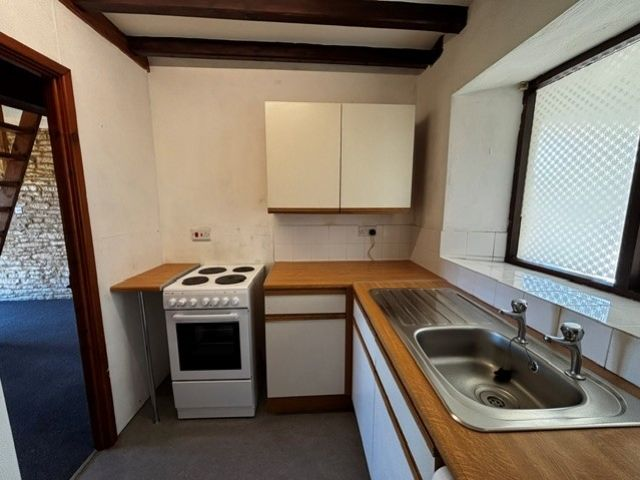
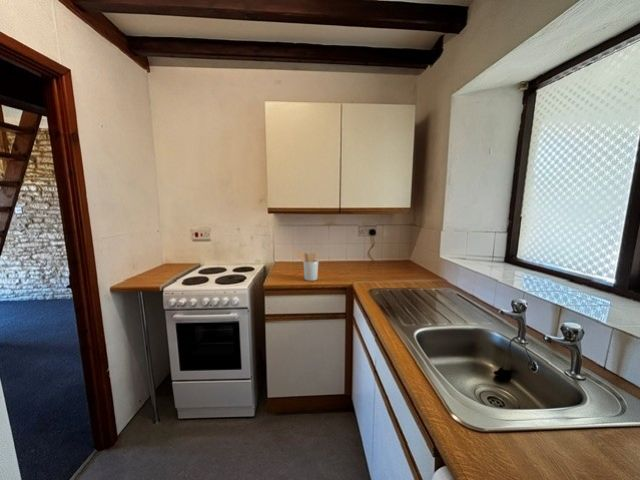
+ utensil holder [295,250,319,282]
